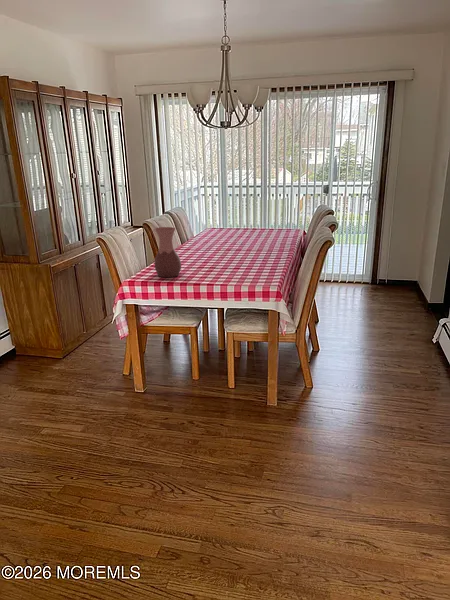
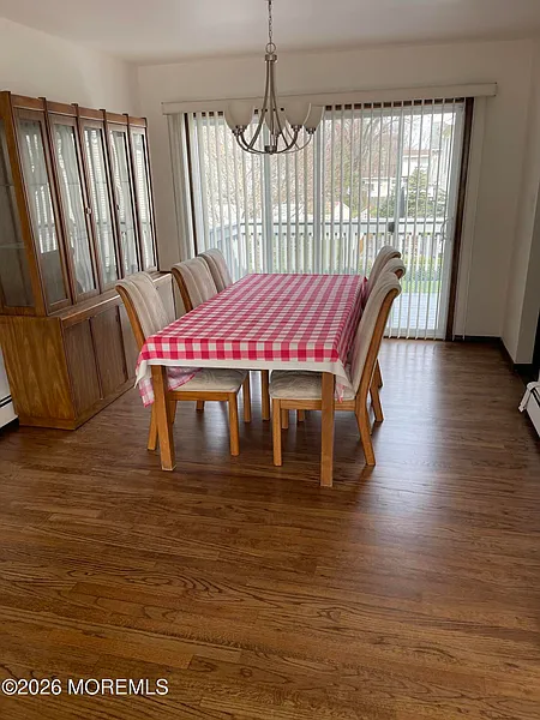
- vase [154,226,182,278]
